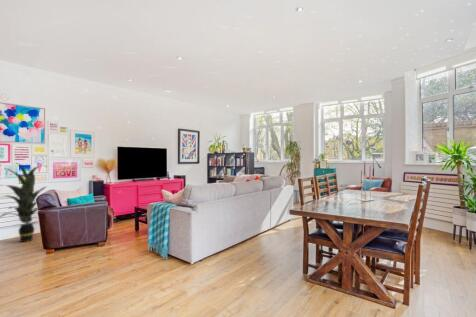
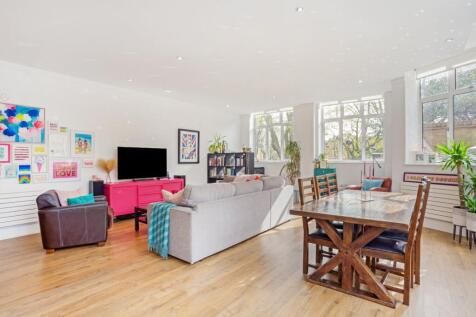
- indoor plant [0,161,48,243]
